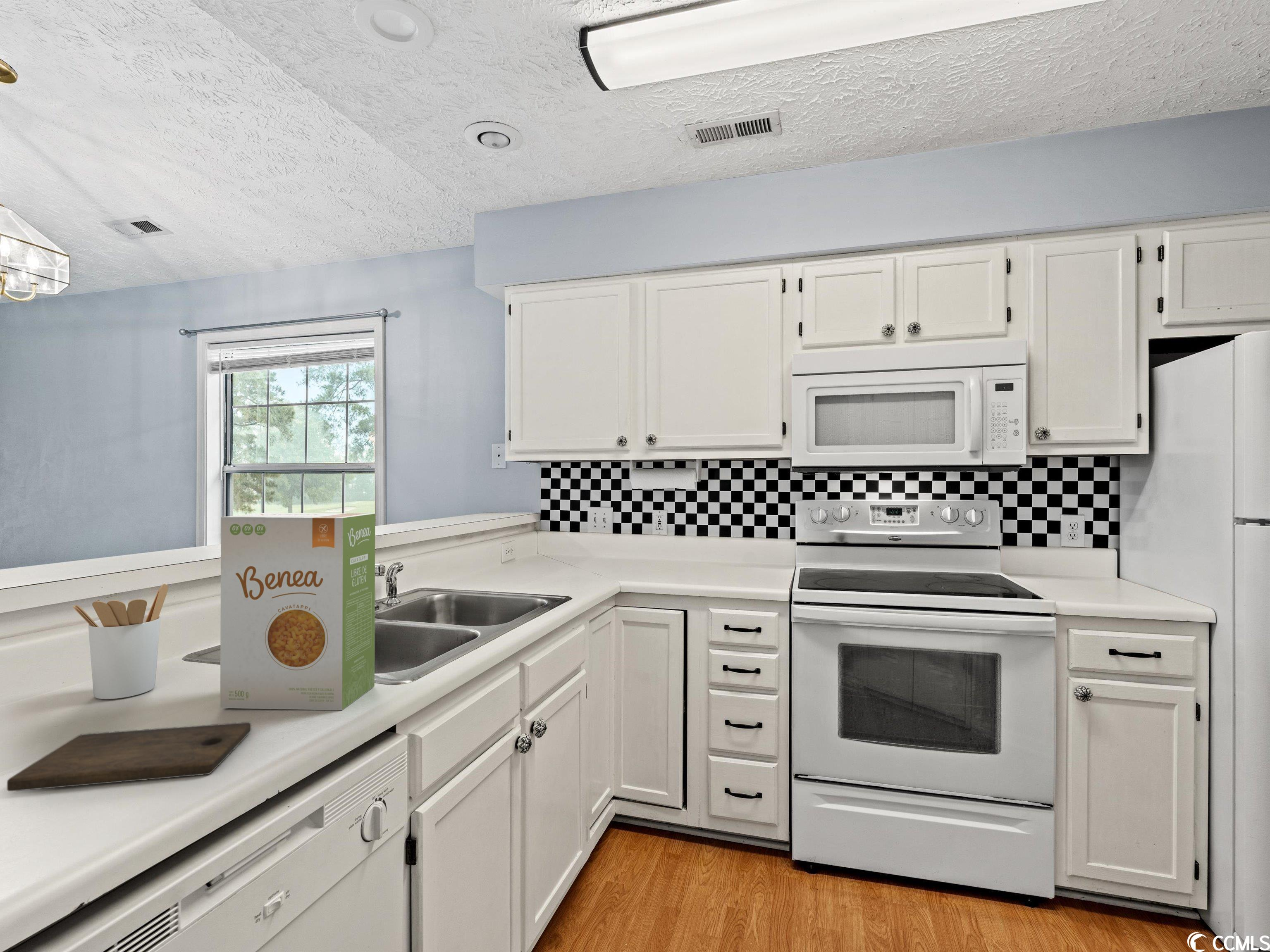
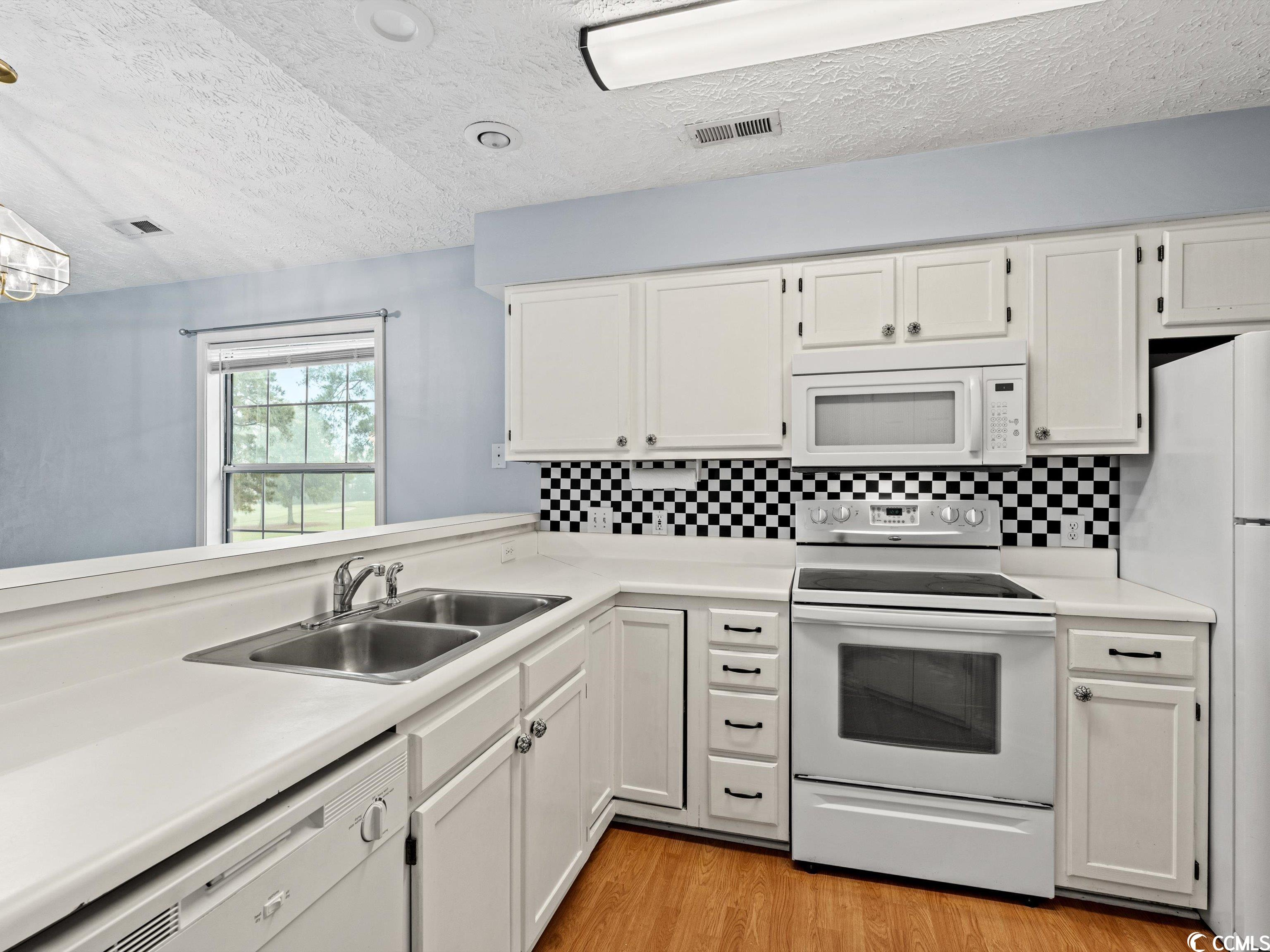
- food box [220,512,376,711]
- utensil holder [72,583,169,700]
- cutting board [7,722,252,792]
